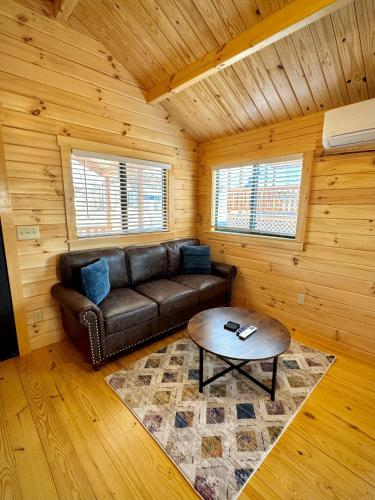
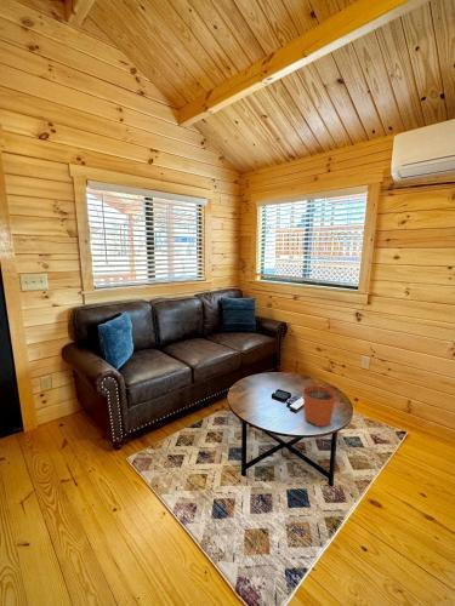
+ plant pot [302,378,337,428]
